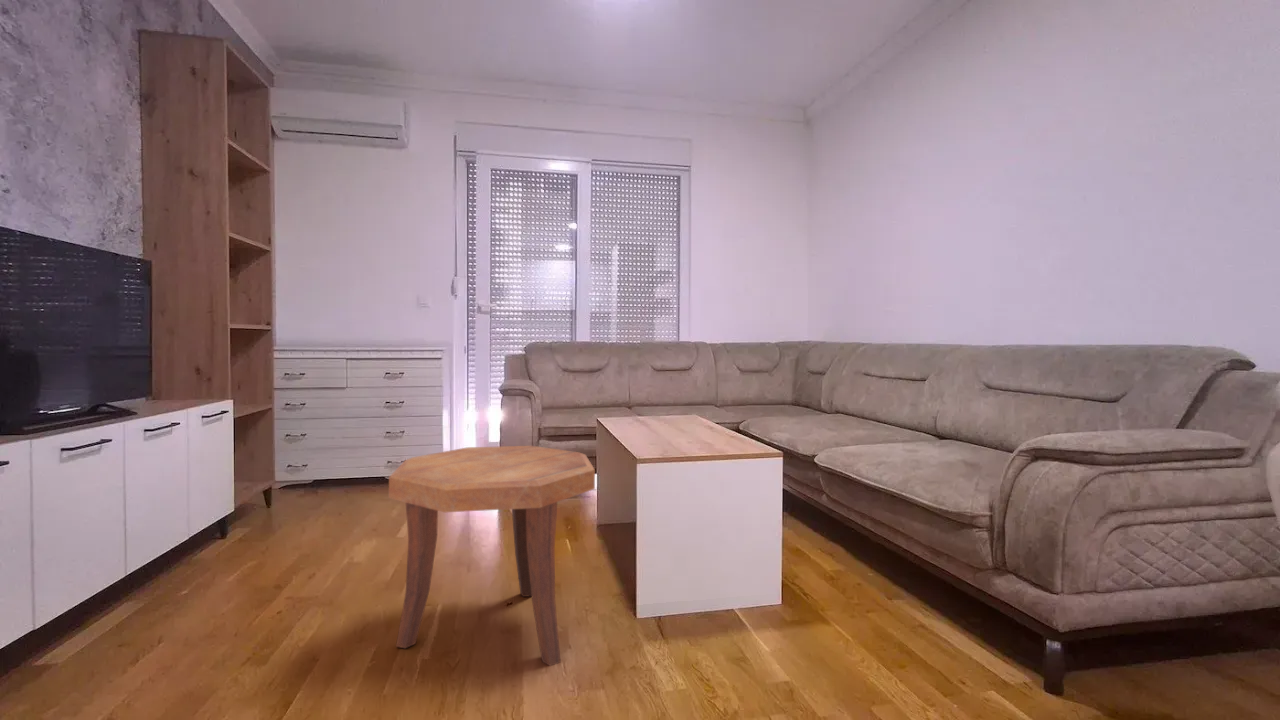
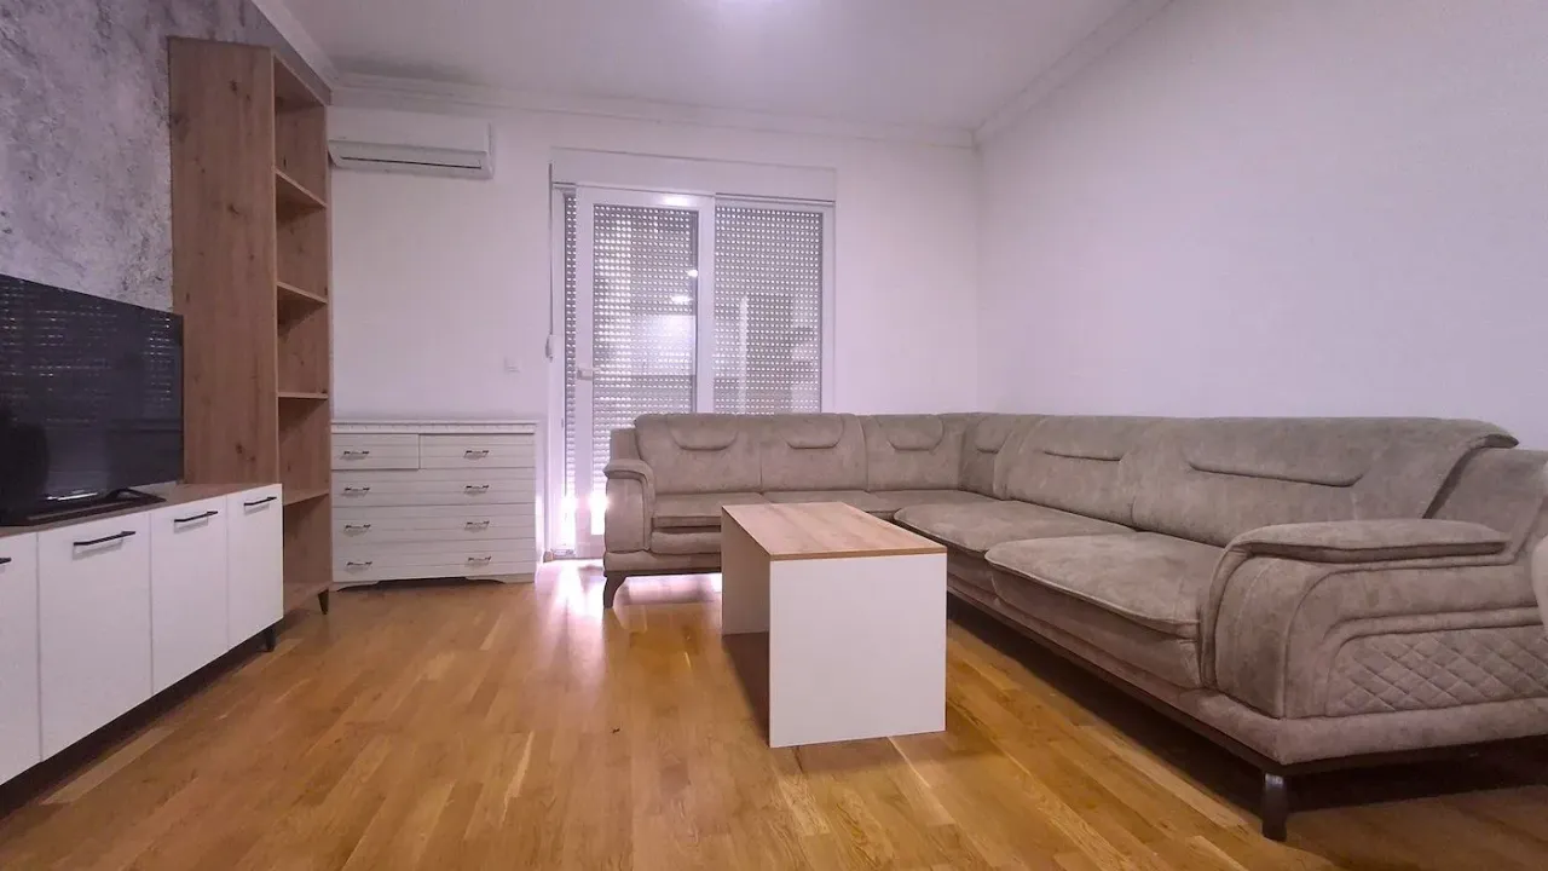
- side table [388,445,596,667]
